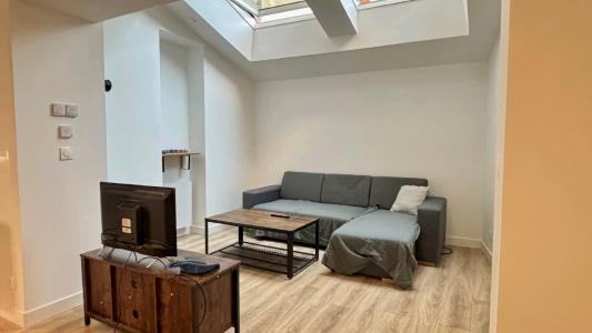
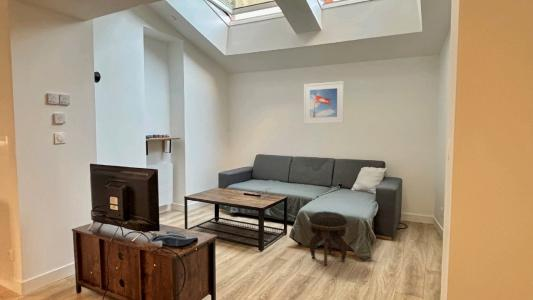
+ footstool [308,210,349,267]
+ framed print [303,80,345,125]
